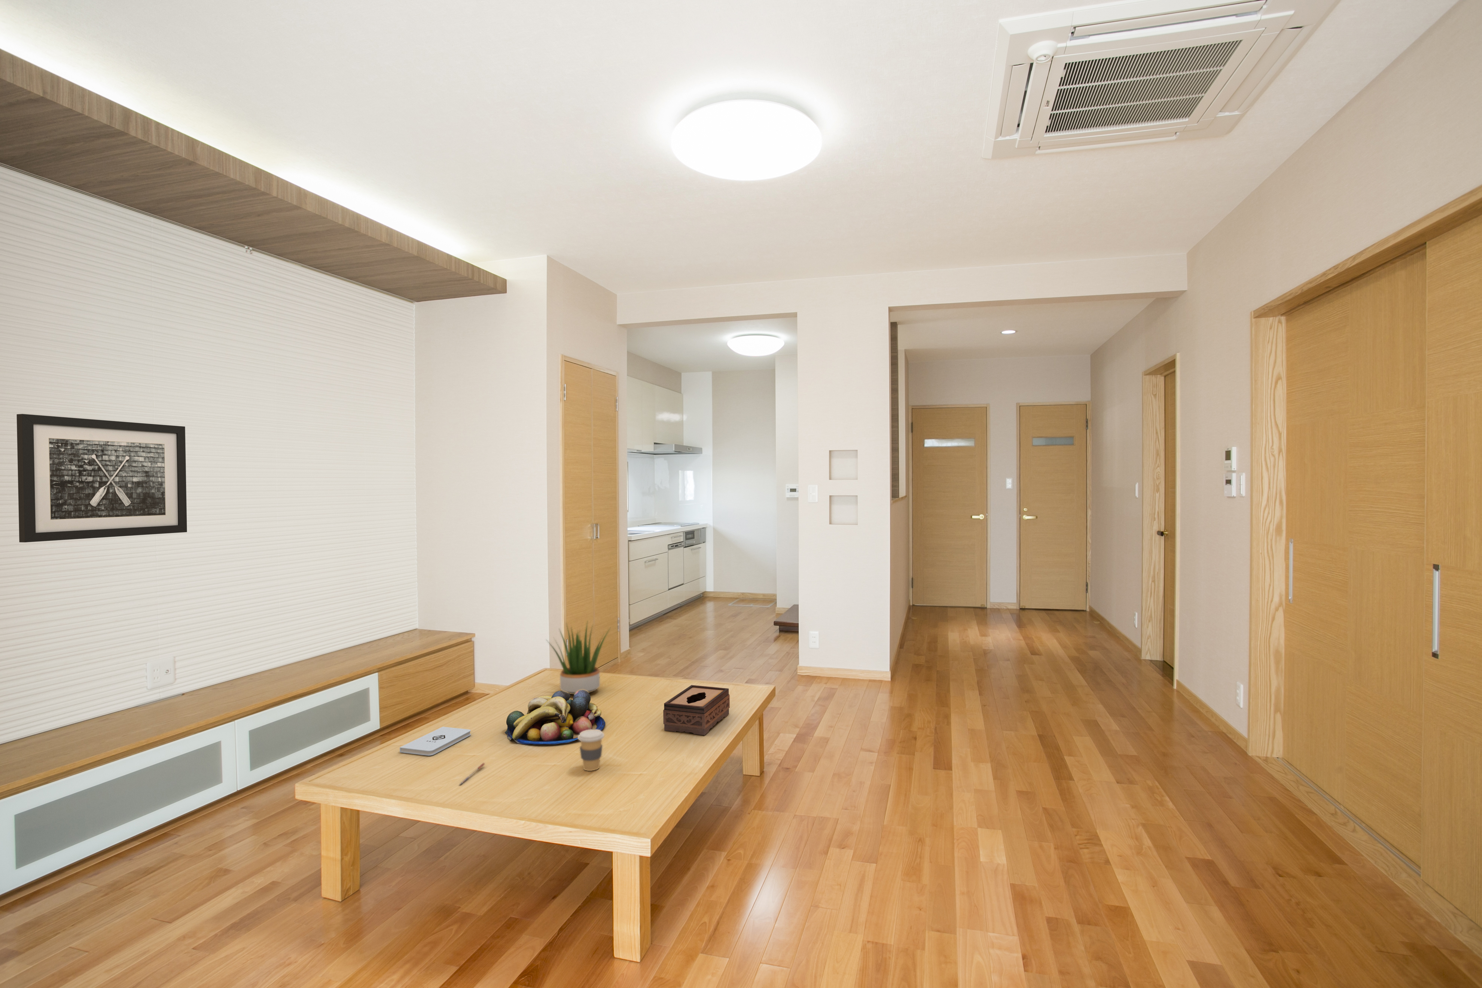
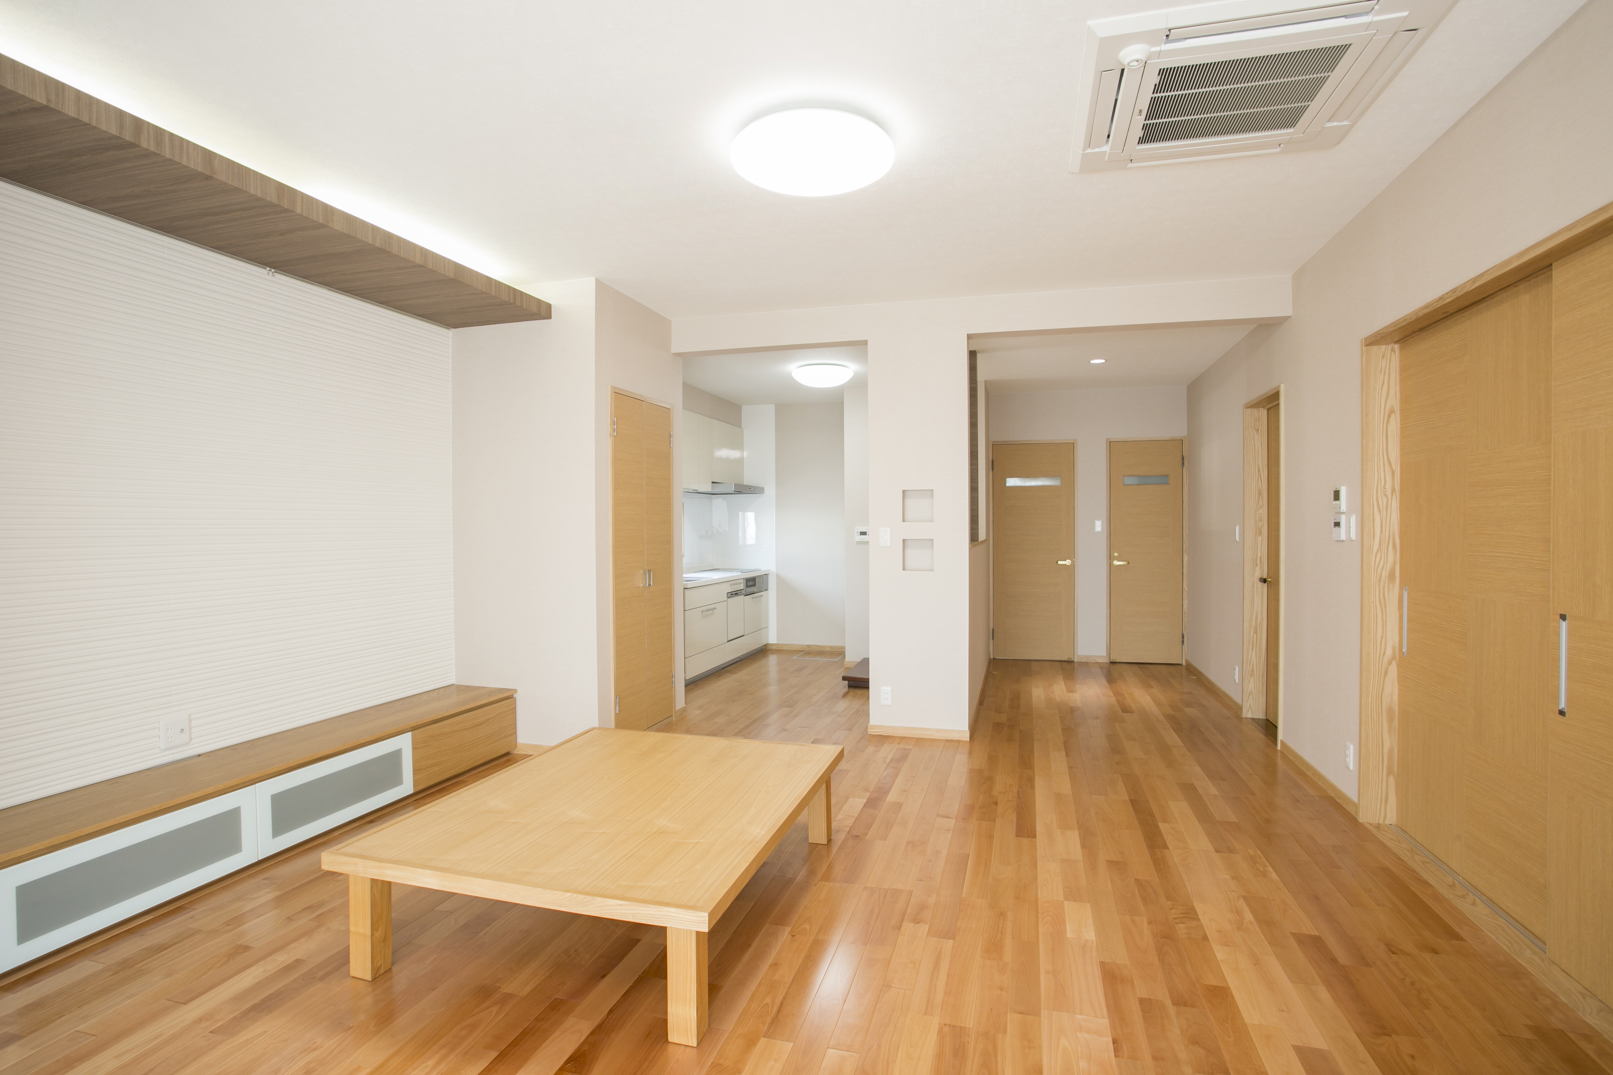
- coffee cup [578,729,604,771]
- fruit bowl [505,690,605,744]
- pen [458,763,485,785]
- wall art [17,414,187,543]
- notepad [399,727,471,756]
- tissue box [663,685,730,735]
- potted plant [545,621,611,695]
